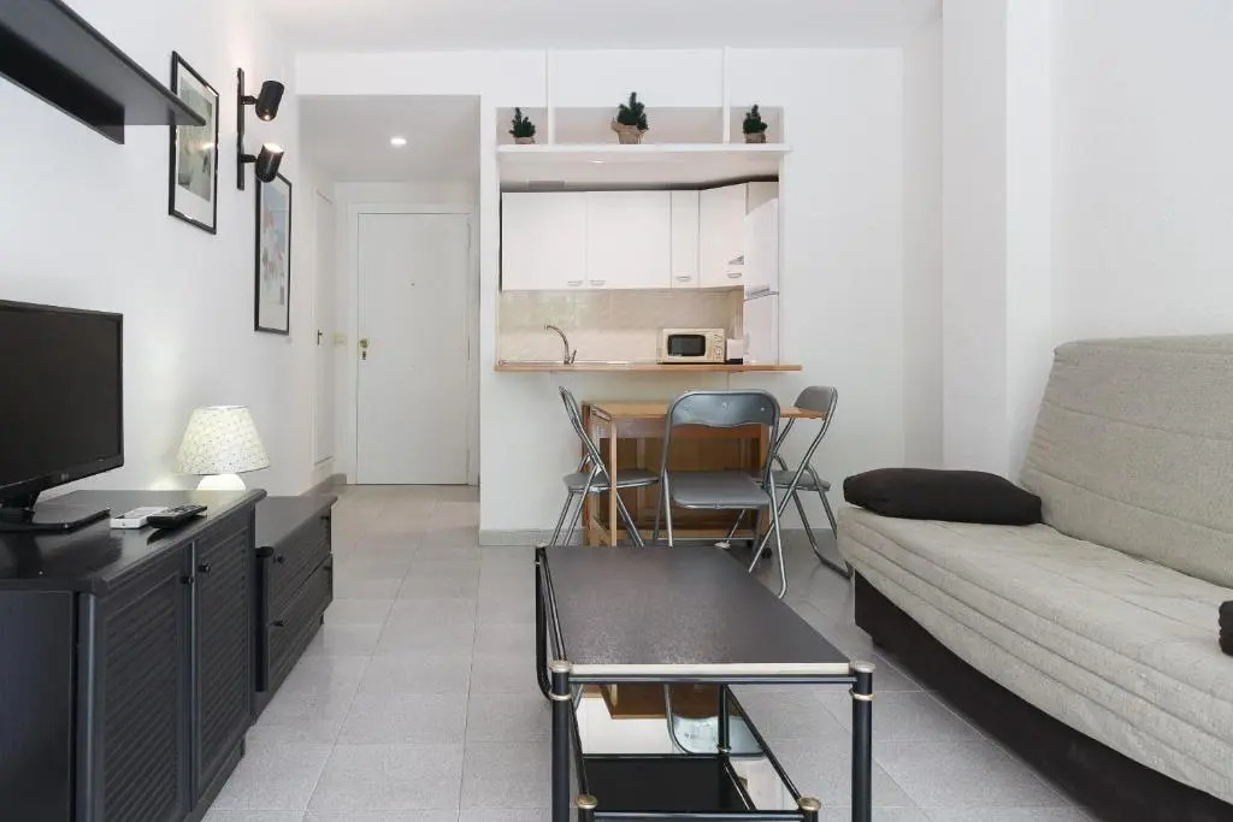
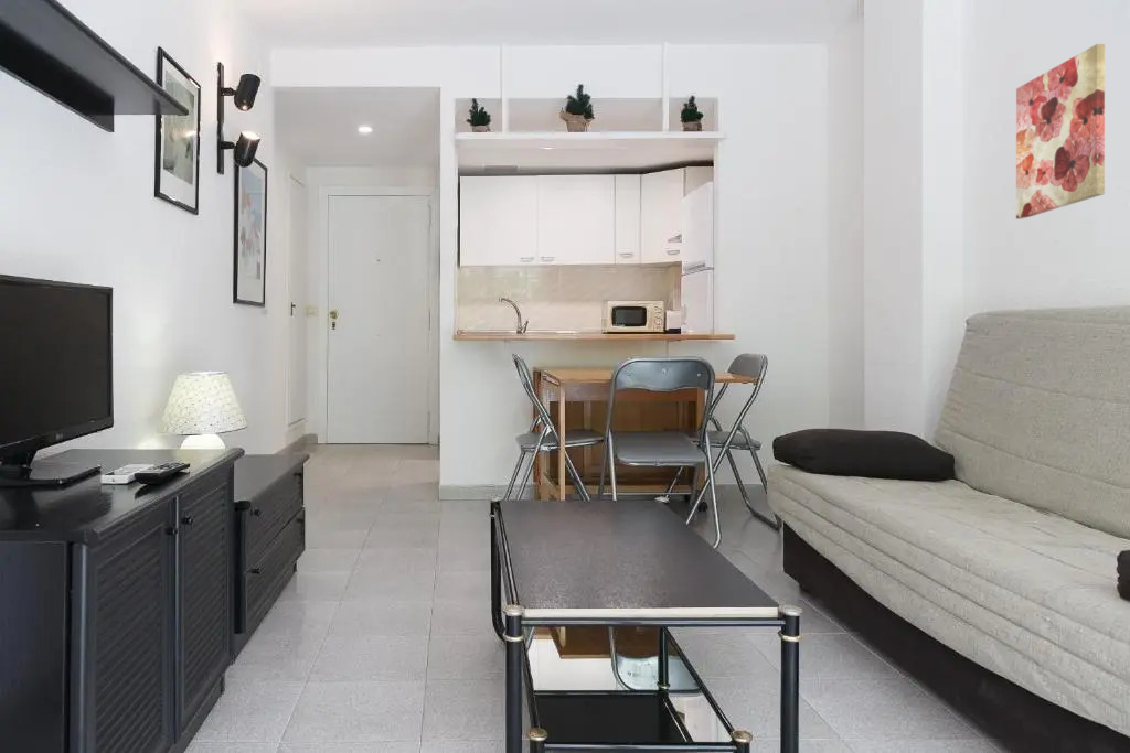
+ wall art [1015,43,1106,220]
